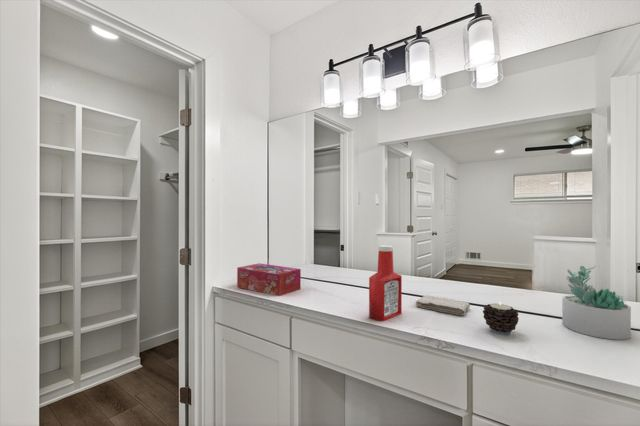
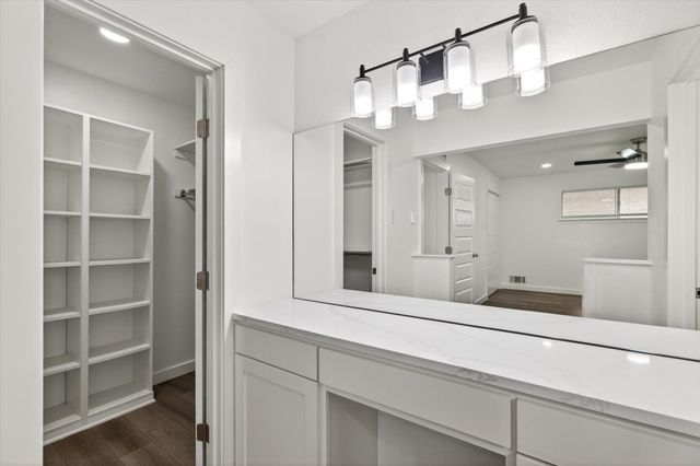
- tissue box [236,262,302,297]
- washcloth [415,294,471,316]
- succulent plant [561,265,632,341]
- candle [482,301,520,335]
- soap bottle [368,244,403,322]
